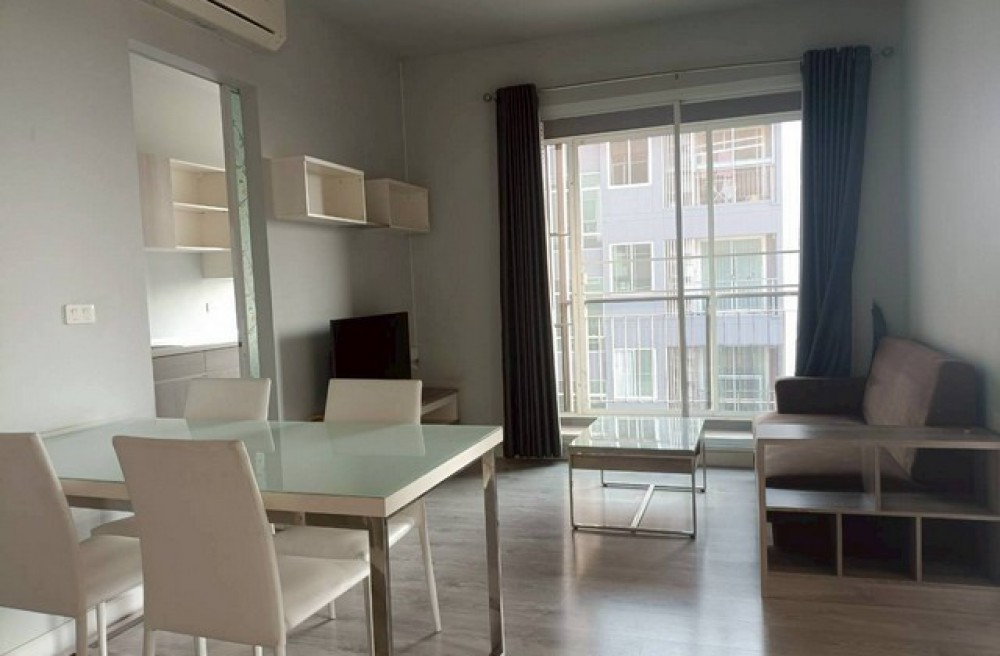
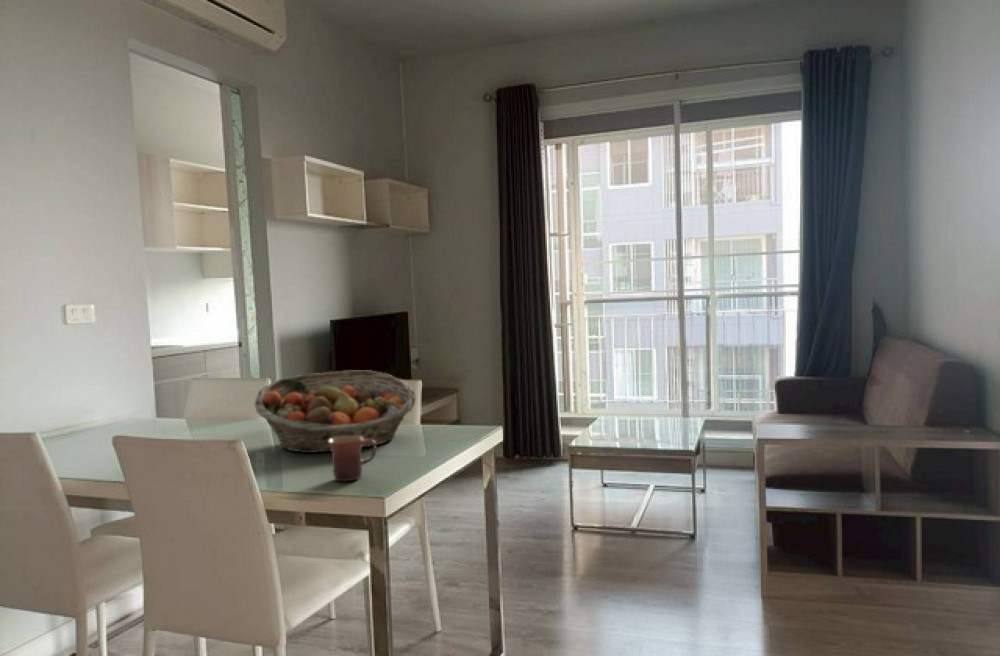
+ fruit basket [254,369,417,454]
+ mug [328,436,377,483]
